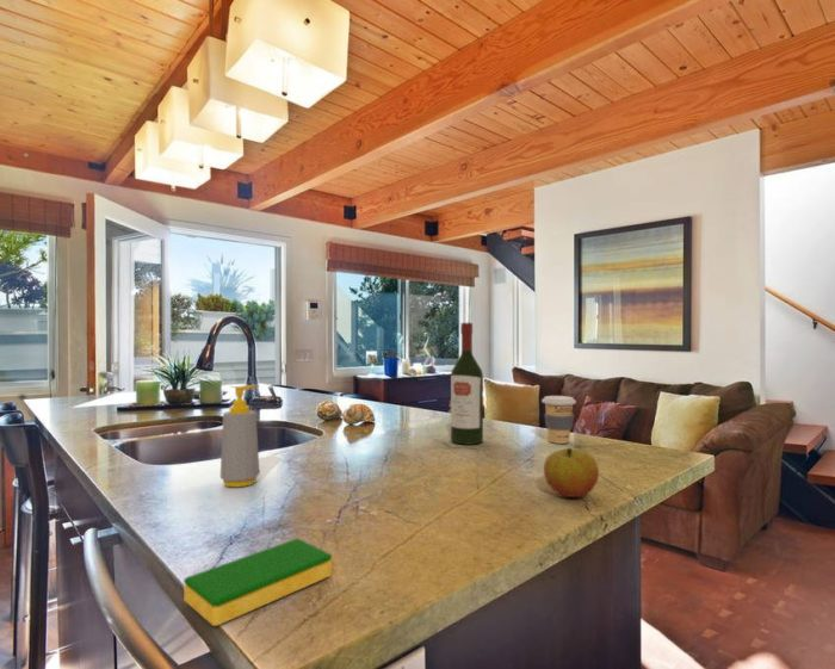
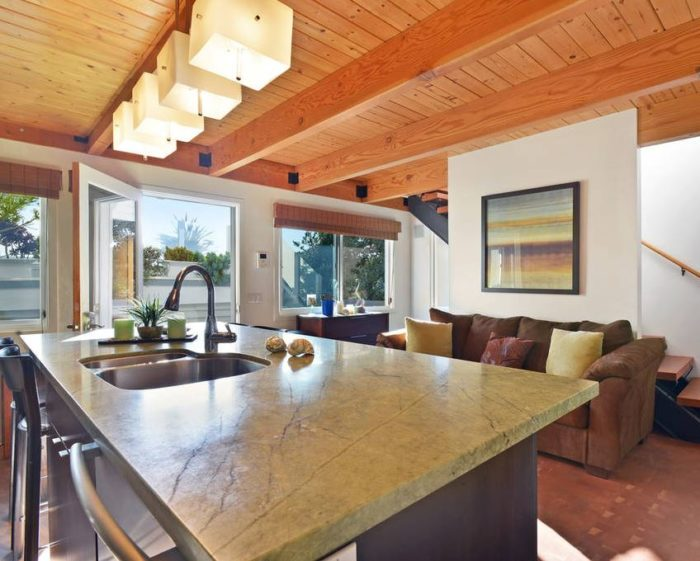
- dish sponge [183,538,333,627]
- coffee cup [540,395,577,445]
- apple [543,447,600,498]
- wine bottle [450,322,484,446]
- soap bottle [219,384,261,488]
